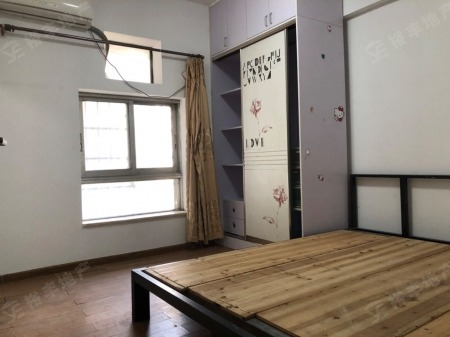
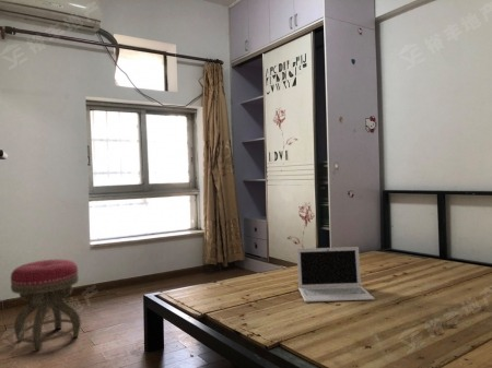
+ stool [10,258,82,353]
+ laptop [296,246,376,304]
